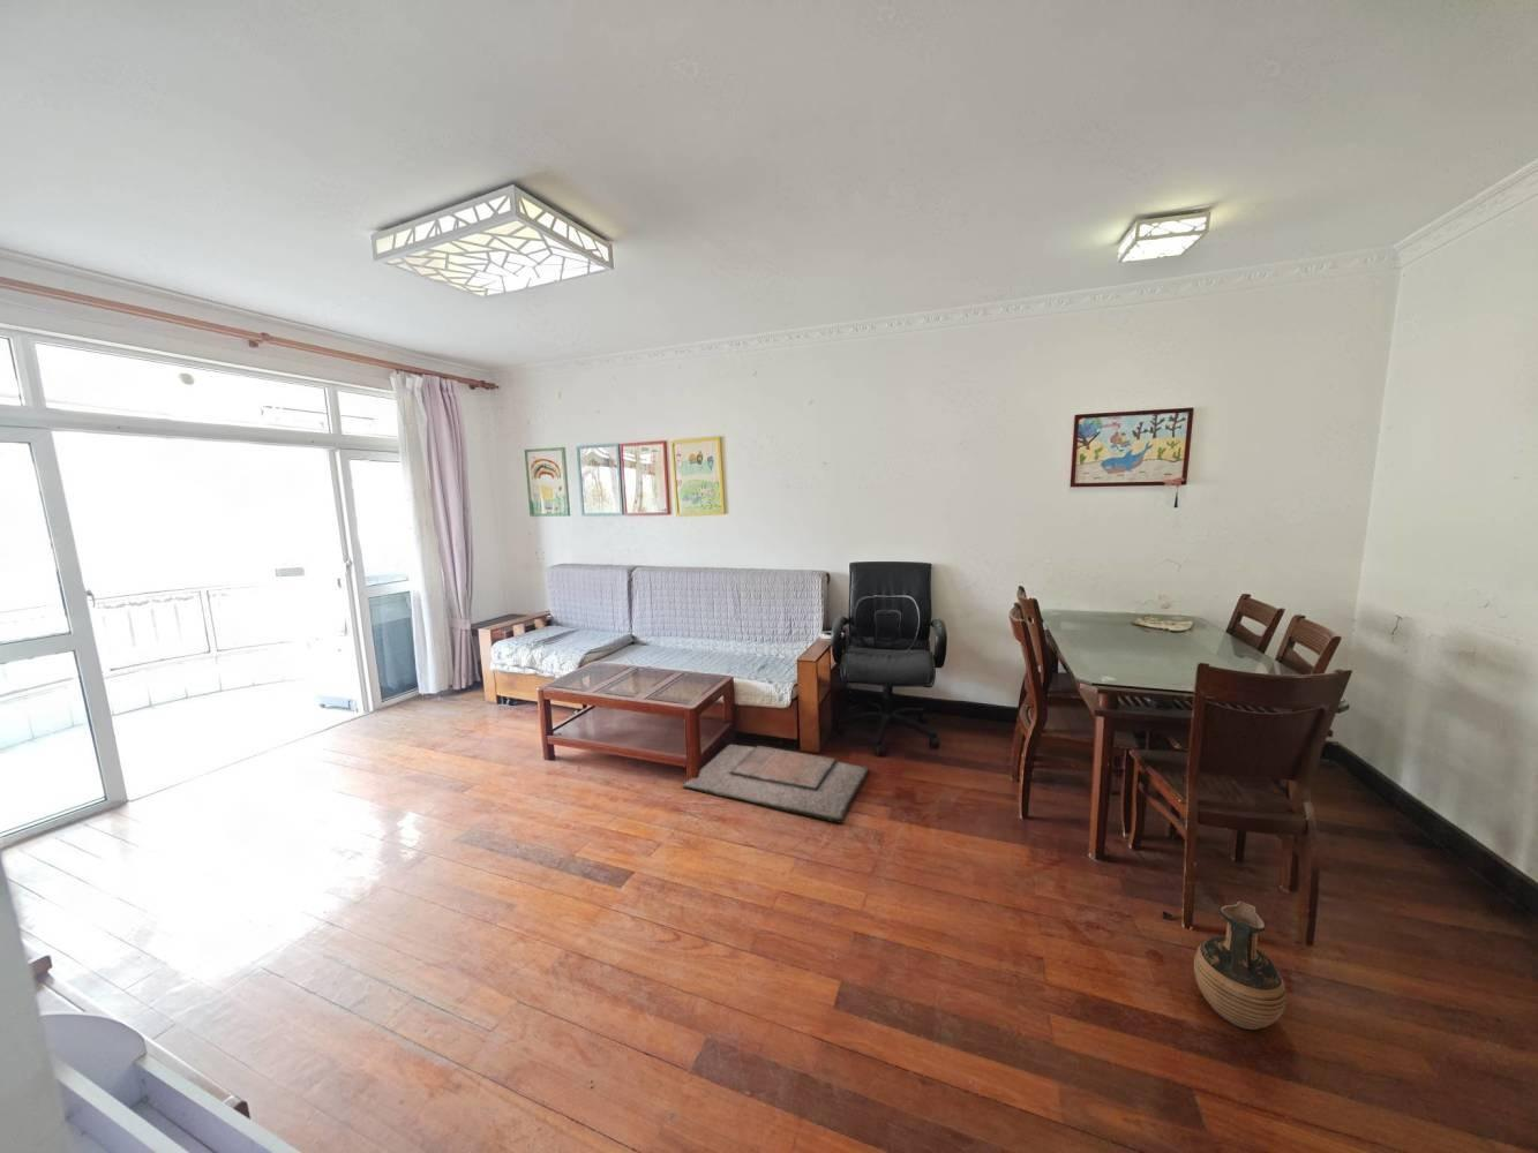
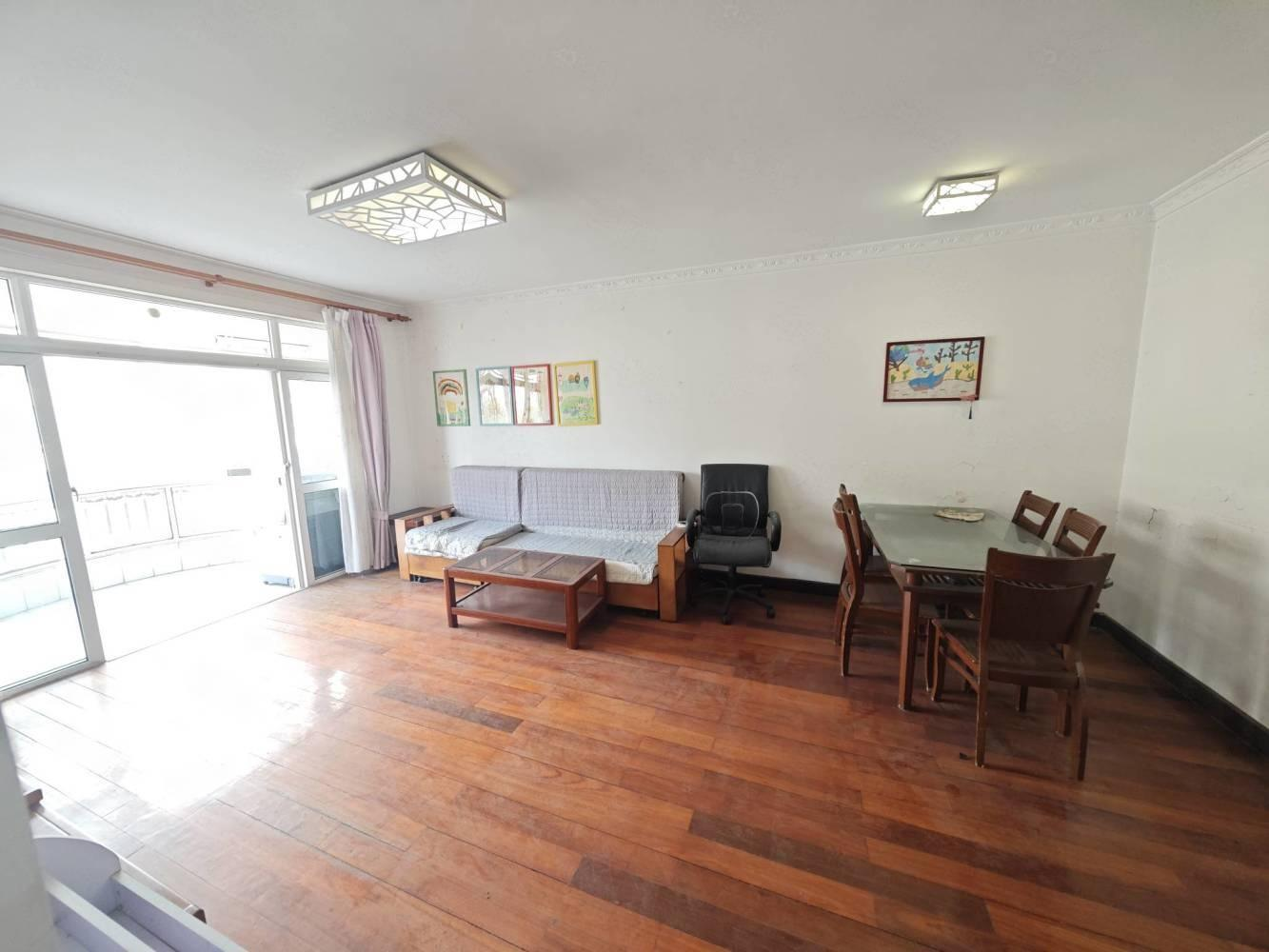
- doormat [682,744,870,825]
- ceramic jug [1193,901,1287,1031]
